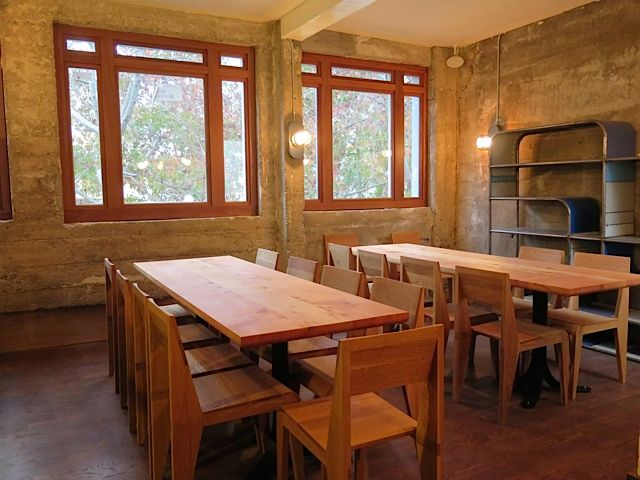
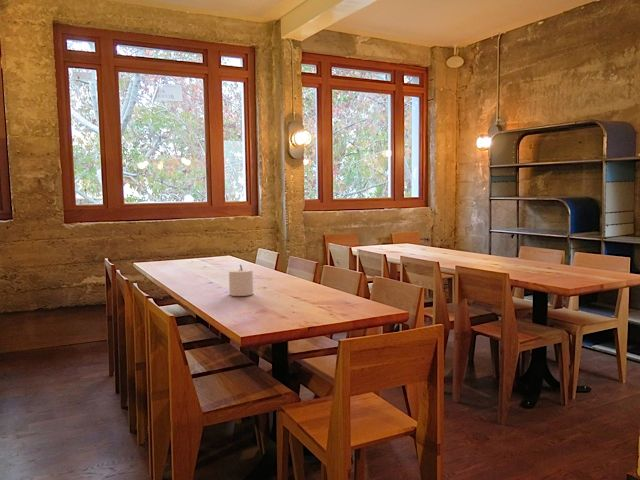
+ candle [228,264,254,297]
